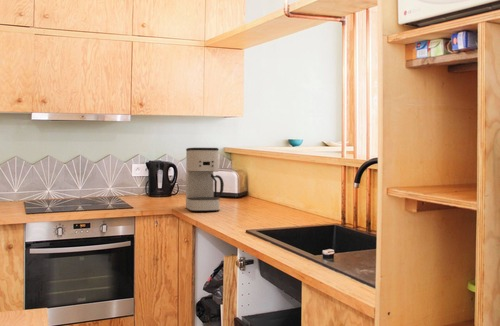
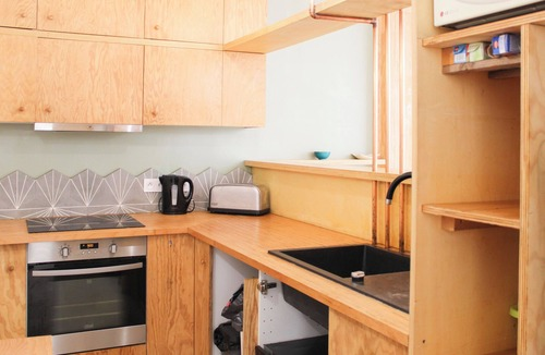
- coffee maker [185,147,225,212]
